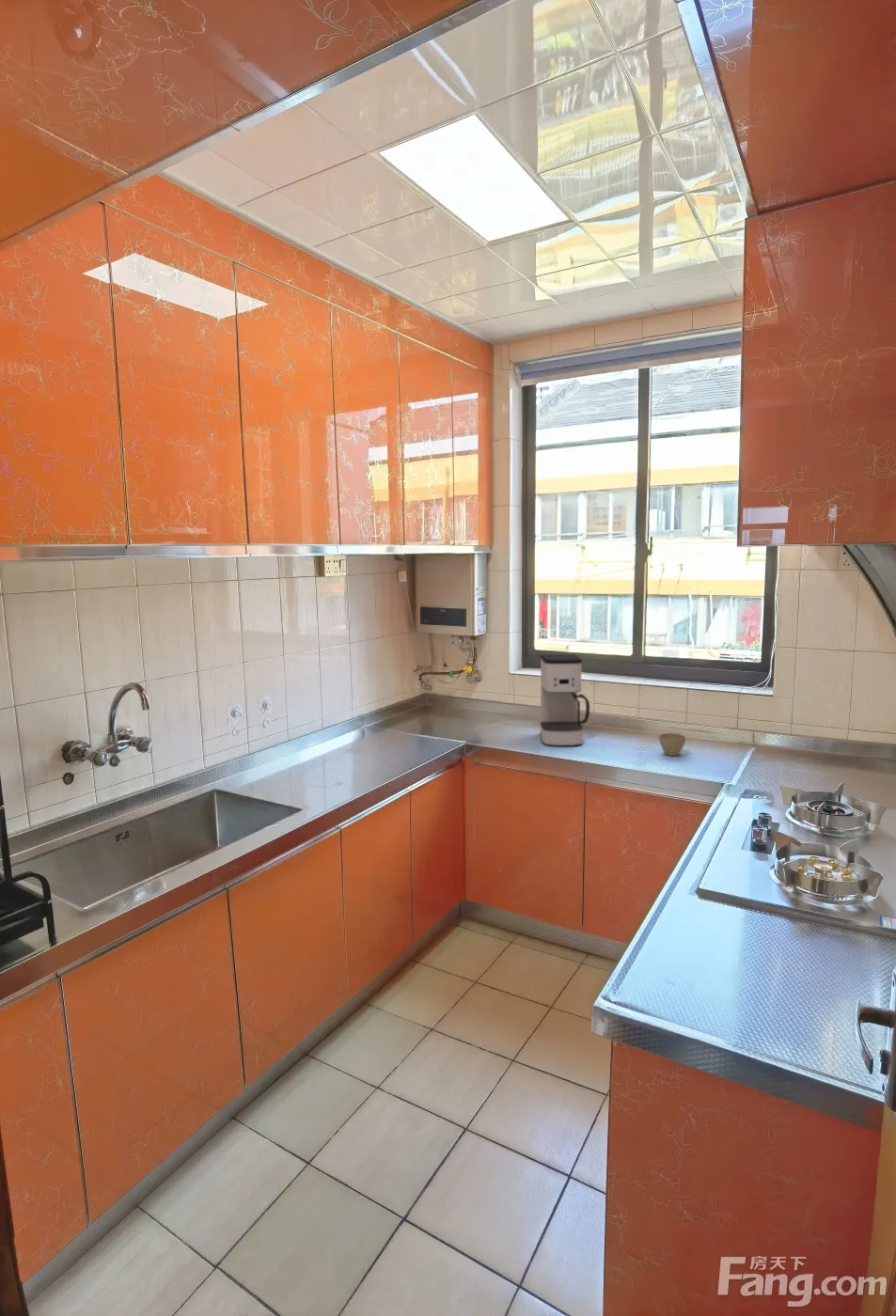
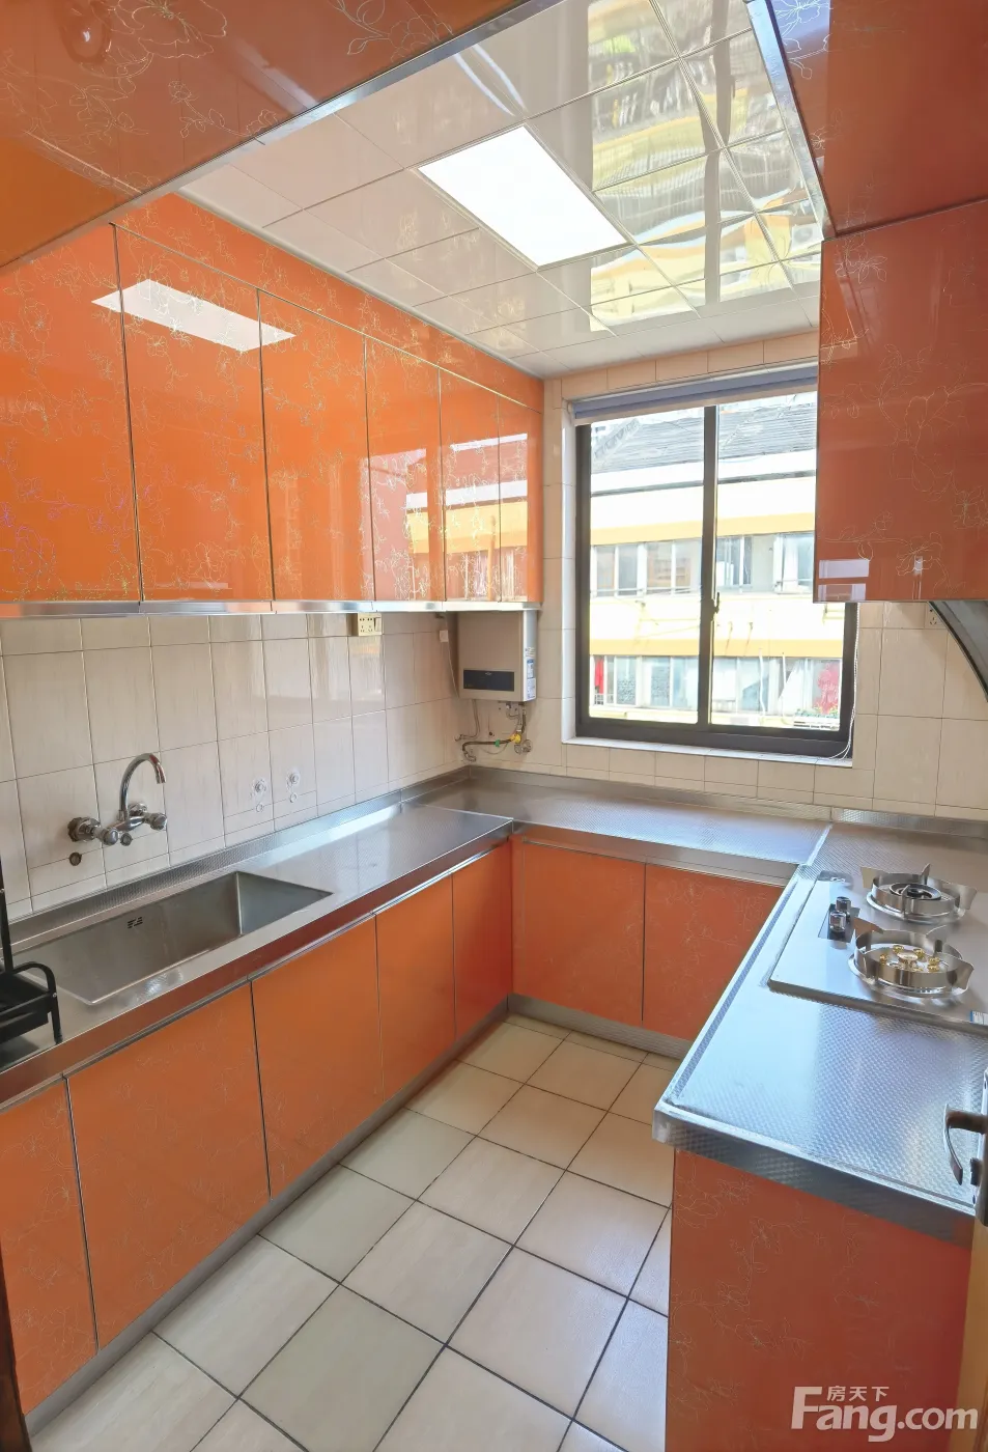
- flower pot [658,732,687,757]
- coffee maker [539,653,591,747]
